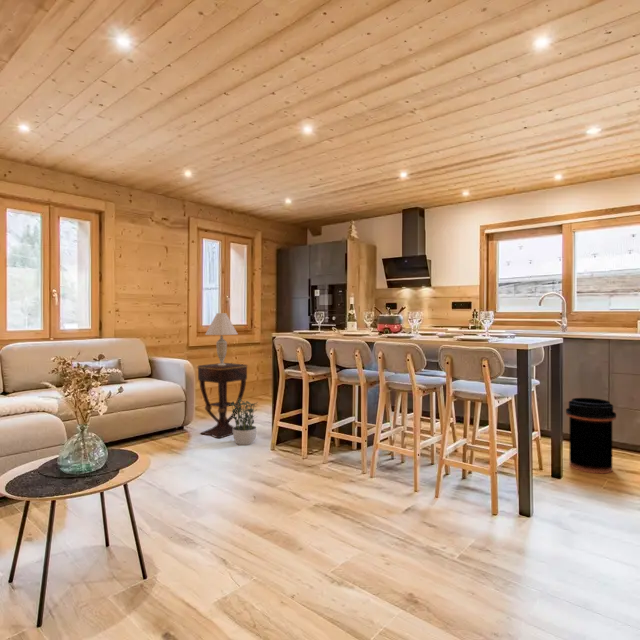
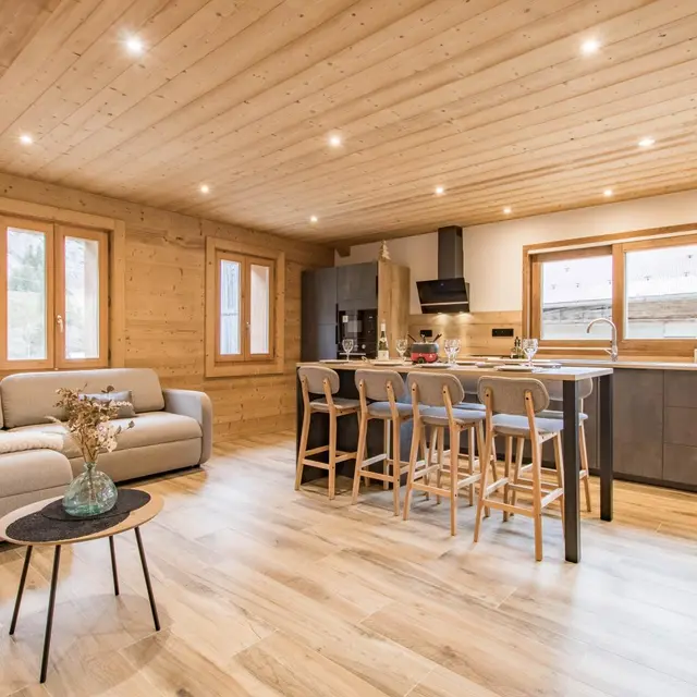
- table lamp [204,312,239,366]
- trash can [565,397,617,474]
- potted plant [228,398,257,446]
- side table [196,362,249,439]
